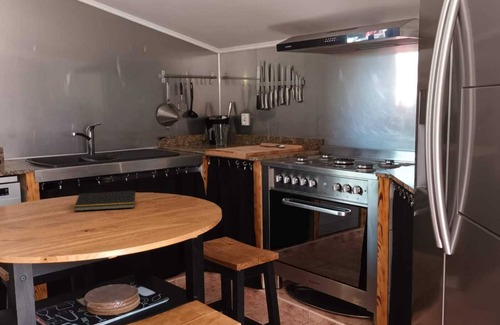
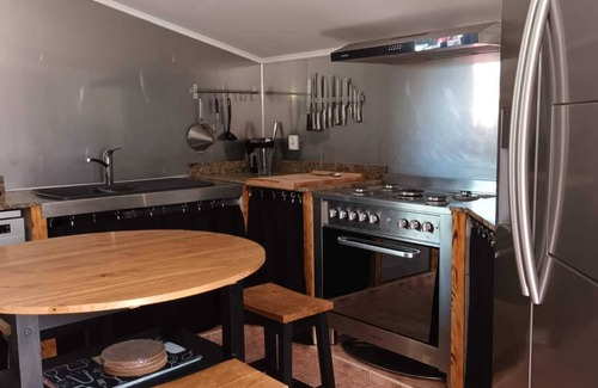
- notepad [73,190,136,212]
